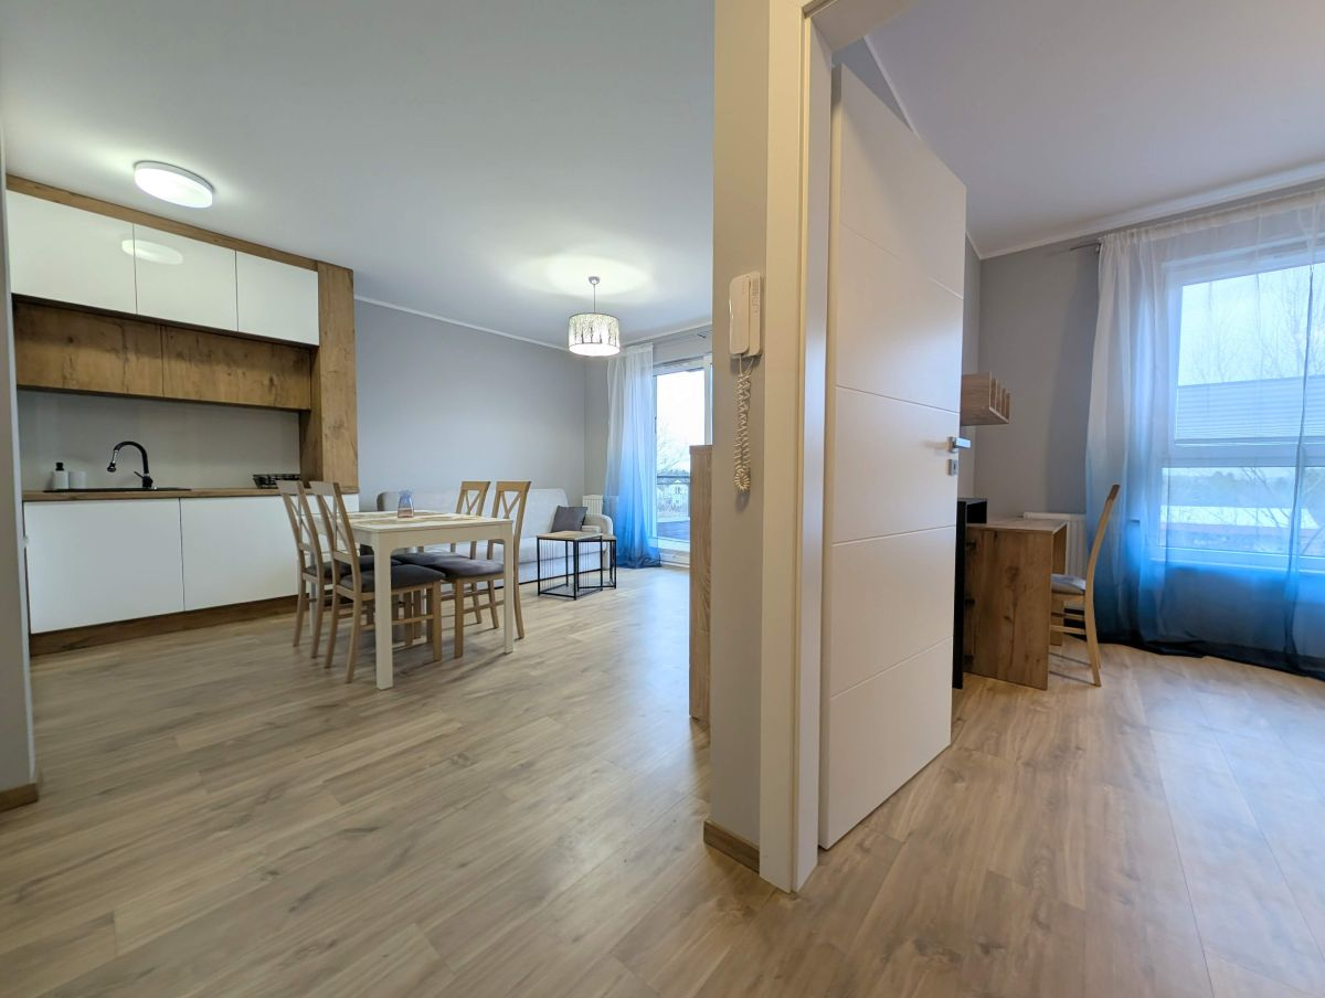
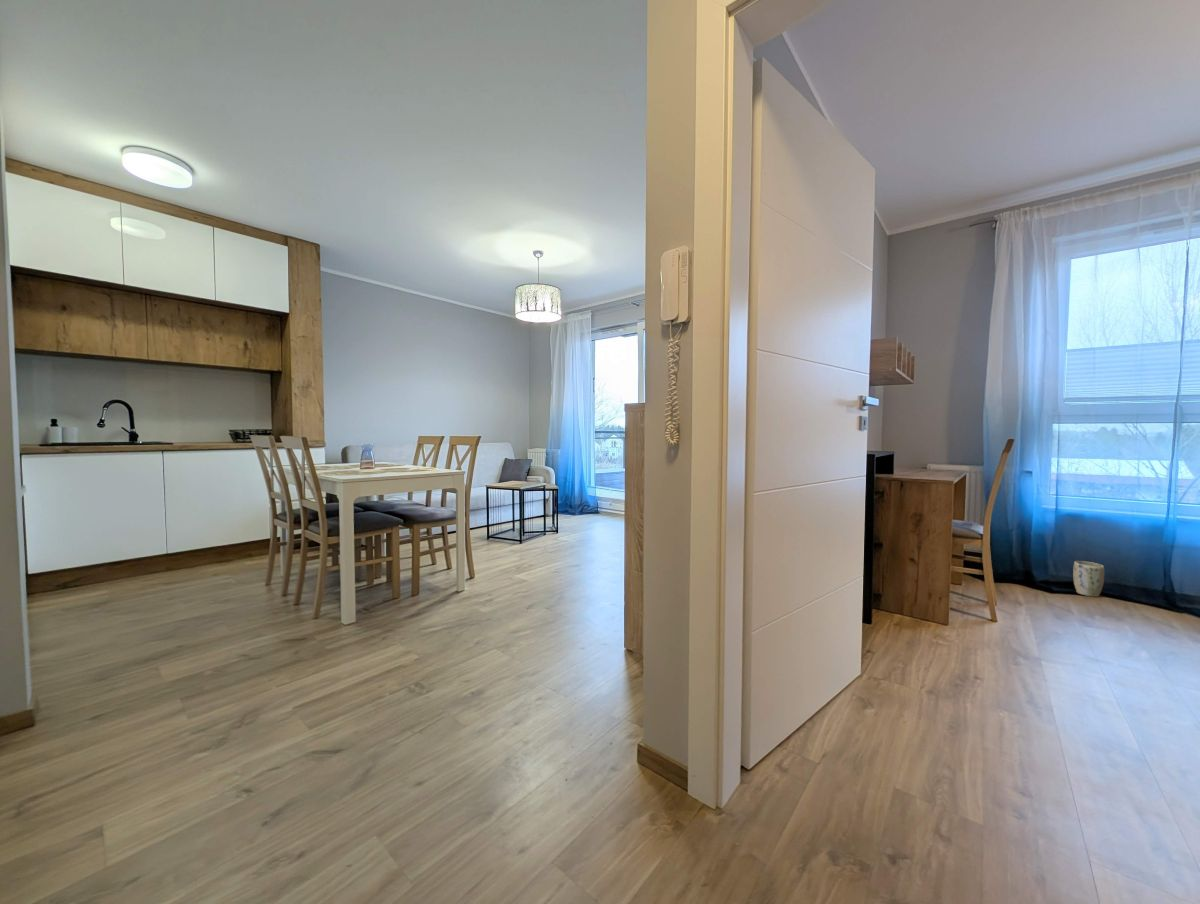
+ plant pot [1072,560,1105,598]
